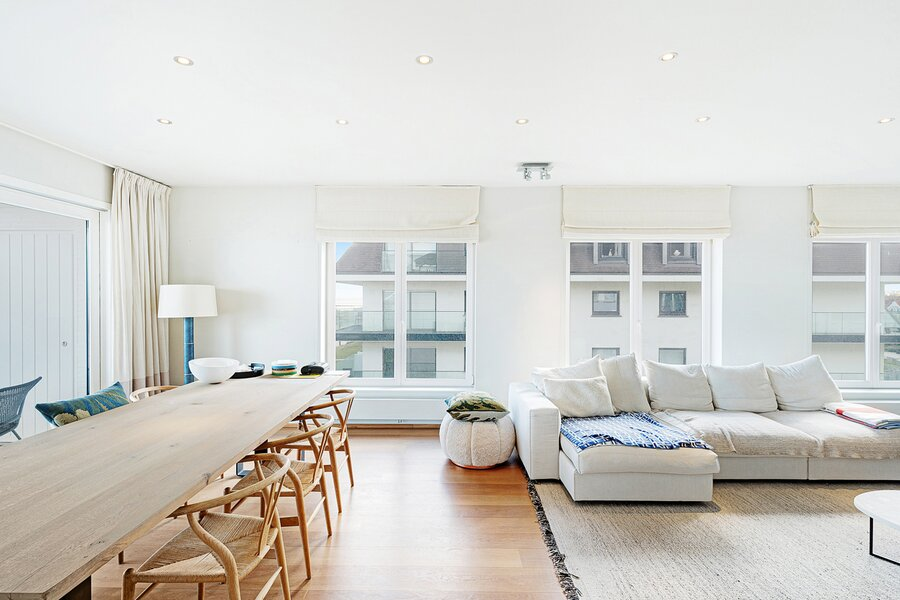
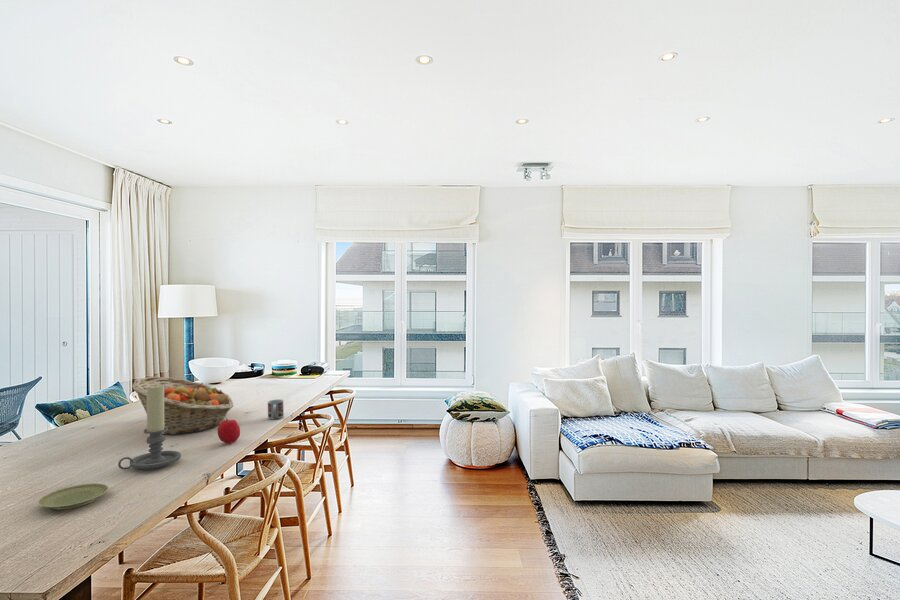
+ fruit [217,418,241,445]
+ plate [36,482,110,510]
+ cup [267,398,285,420]
+ candle holder [117,384,182,471]
+ fruit basket [131,376,234,436]
